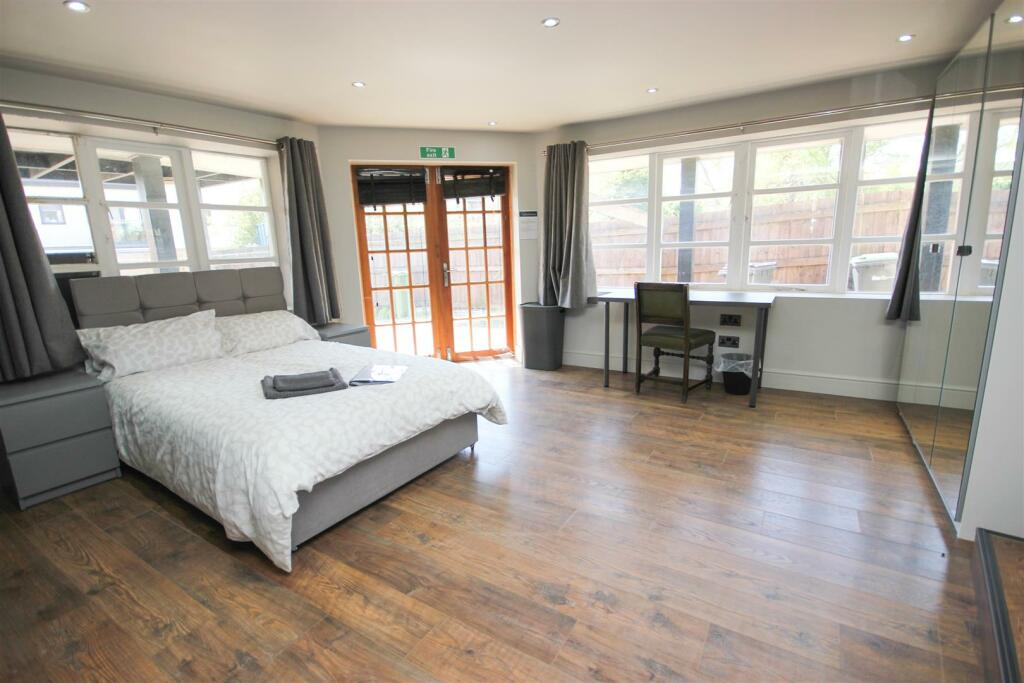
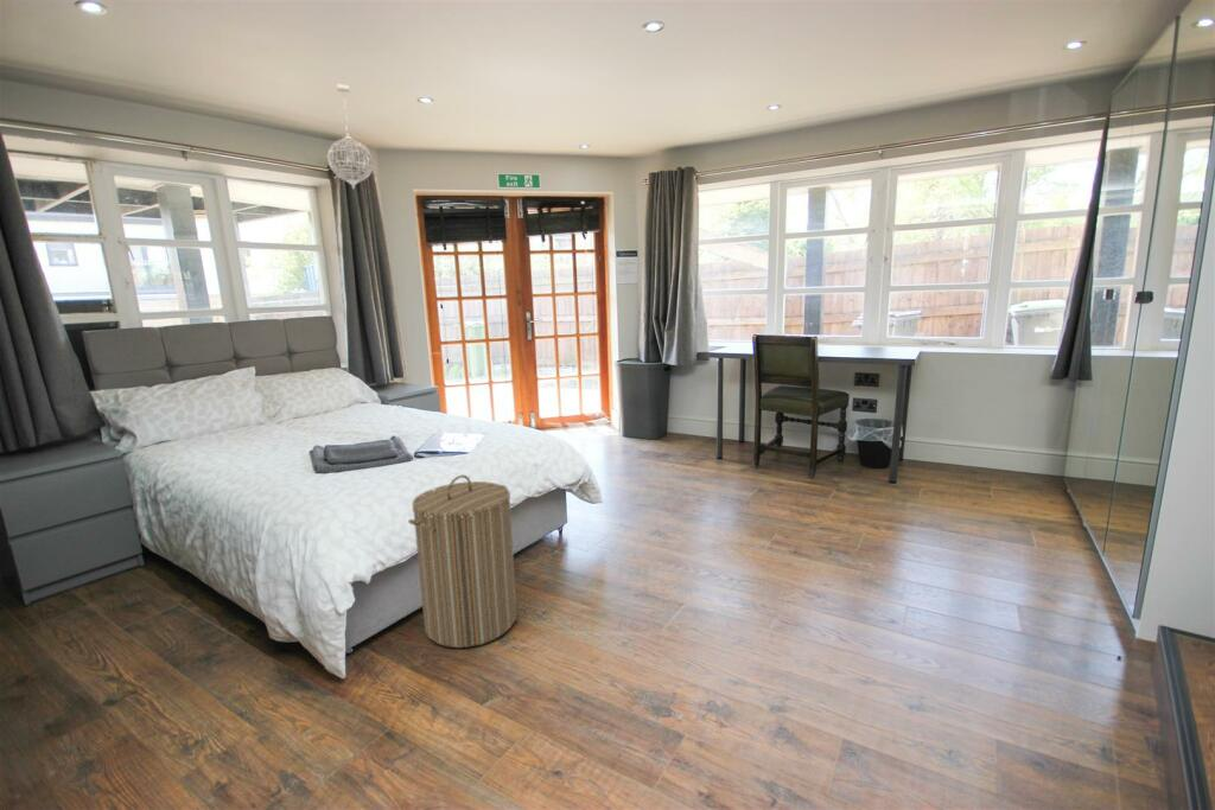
+ pendant light [326,83,375,190]
+ laundry hamper [407,474,519,649]
